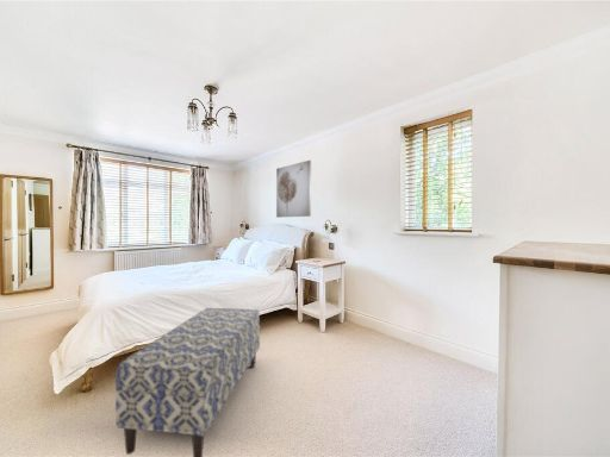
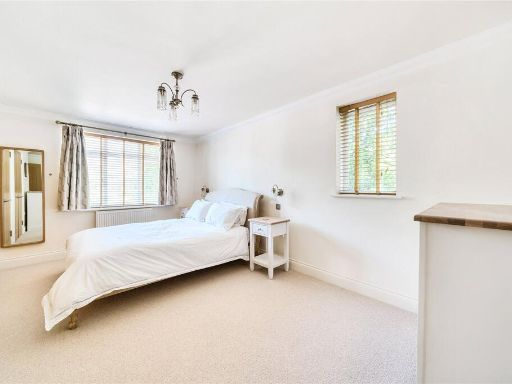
- wall art [275,159,312,219]
- bench [114,307,261,457]
